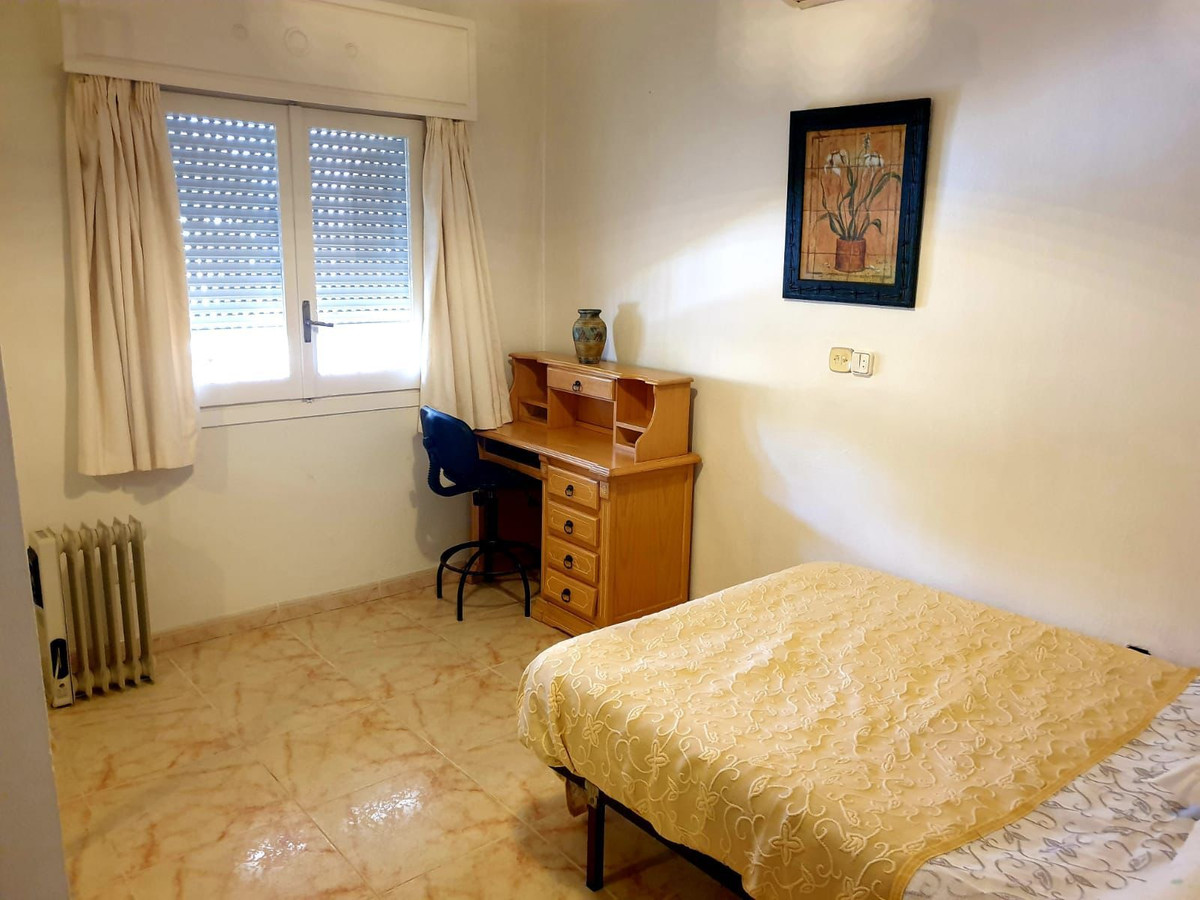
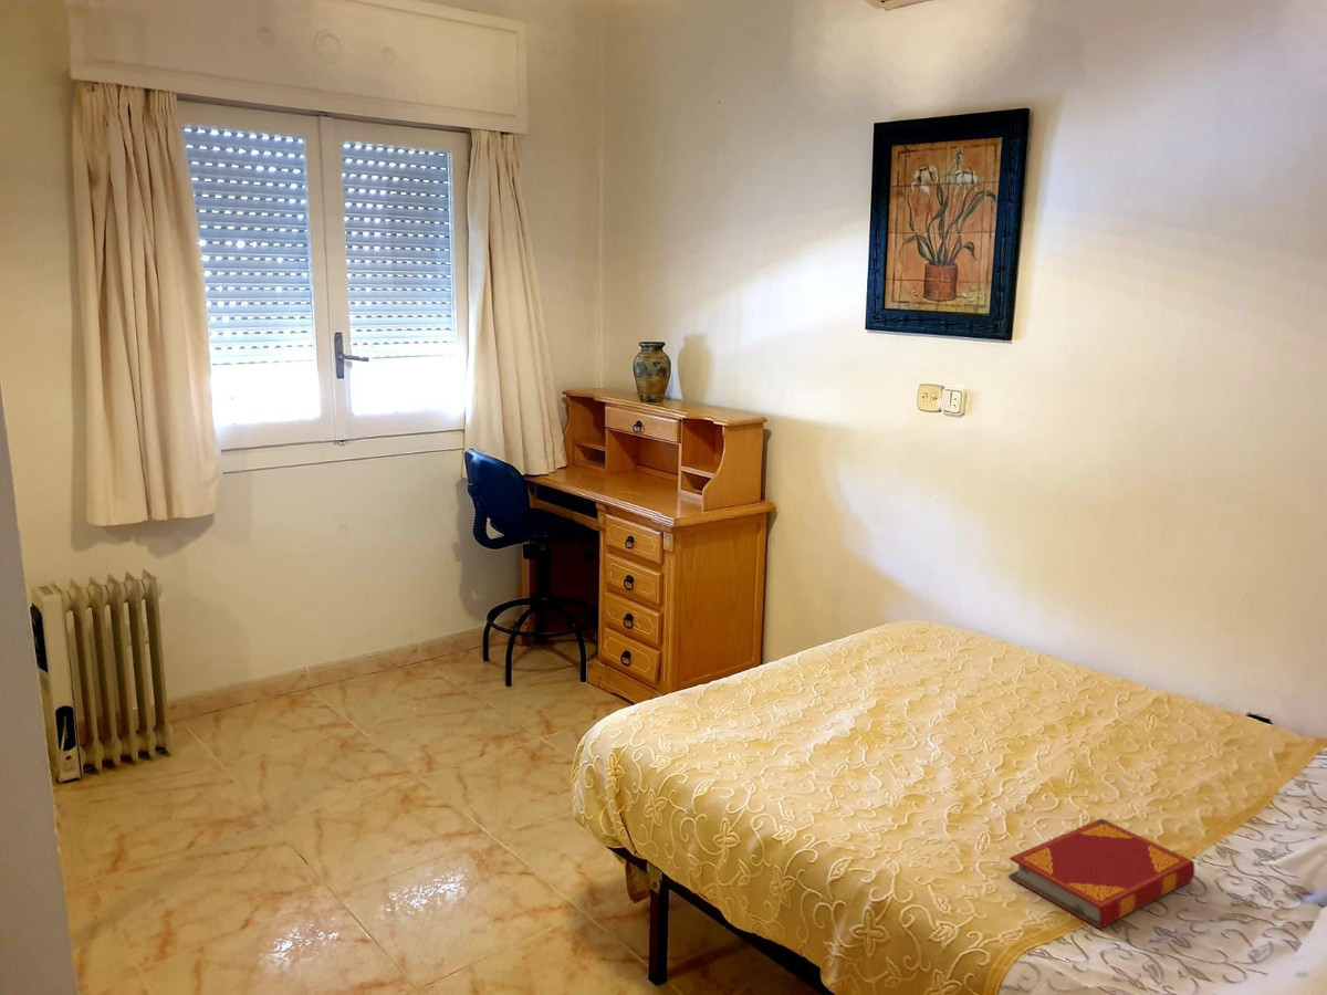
+ hardback book [1007,817,1195,930]
